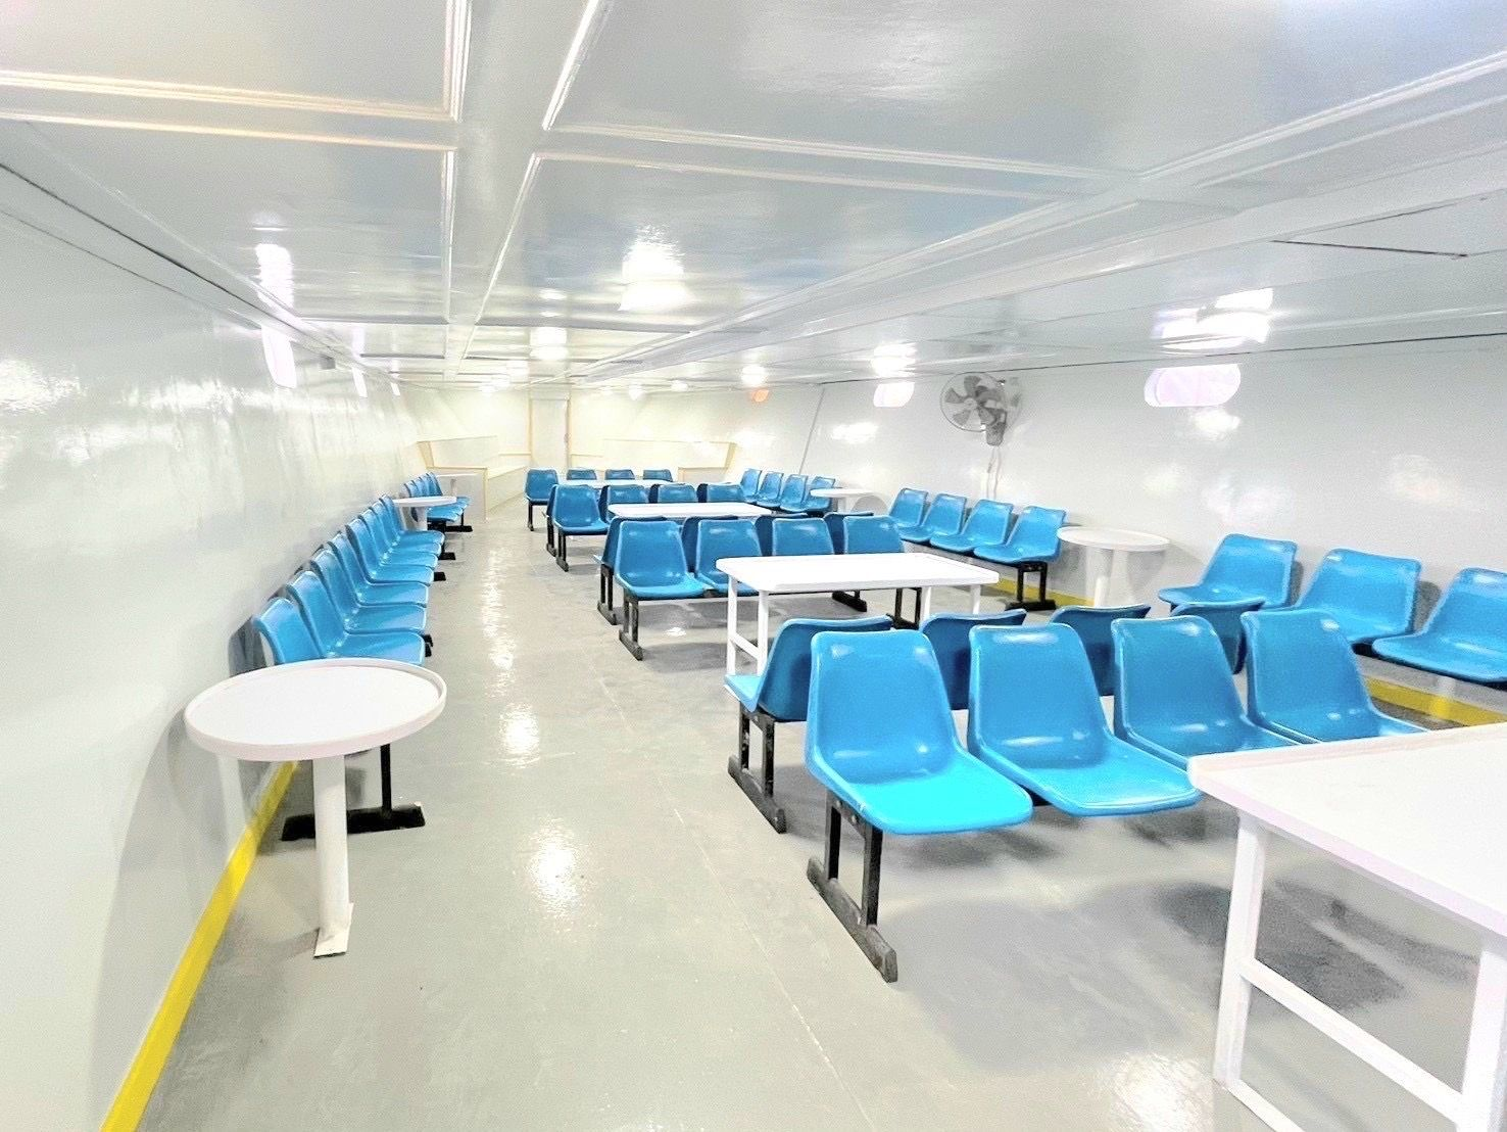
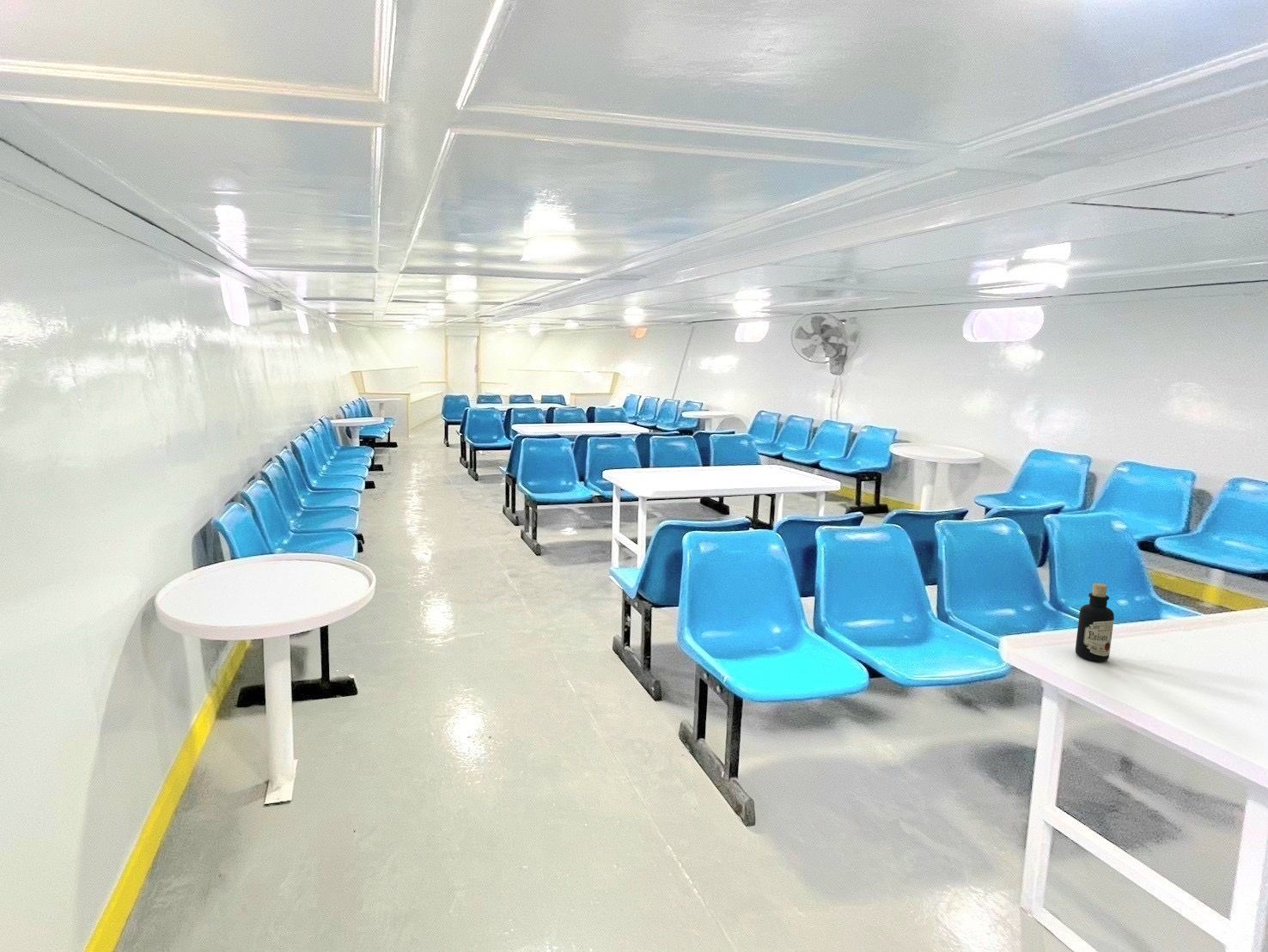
+ bottle [1075,583,1115,662]
